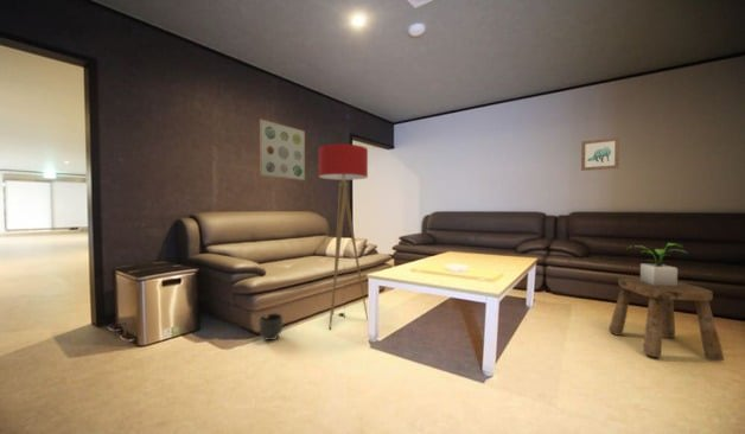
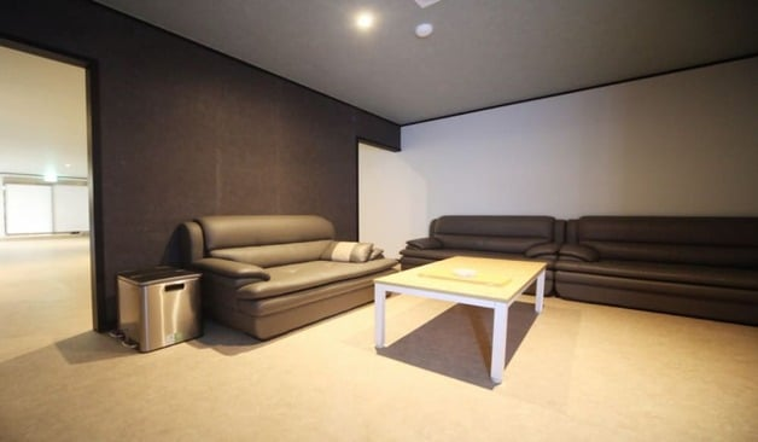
- potted plant [625,242,688,287]
- stool [607,276,725,363]
- floor lamp [318,142,369,331]
- wall art [580,136,620,172]
- wall art [259,117,306,181]
- planter [257,312,284,342]
